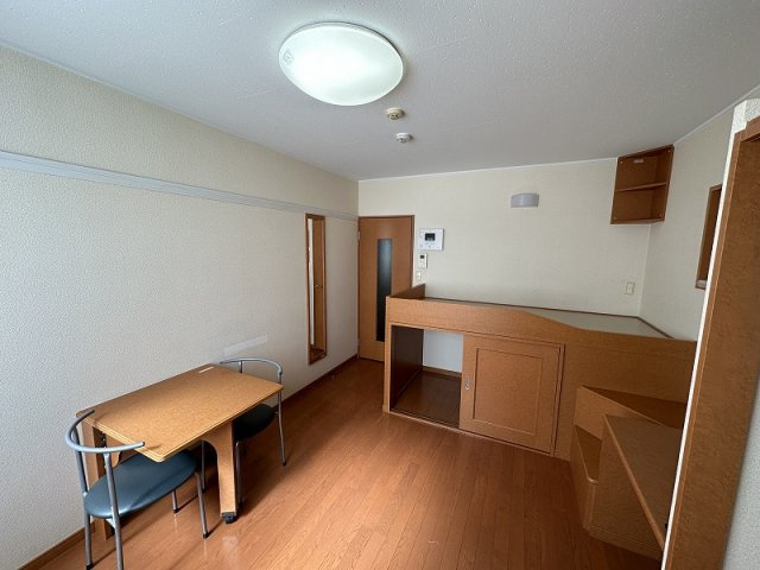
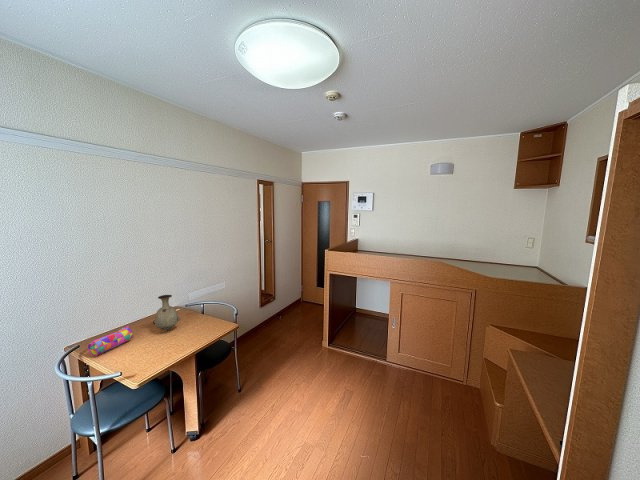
+ pencil case [87,325,134,357]
+ vase [152,294,181,331]
